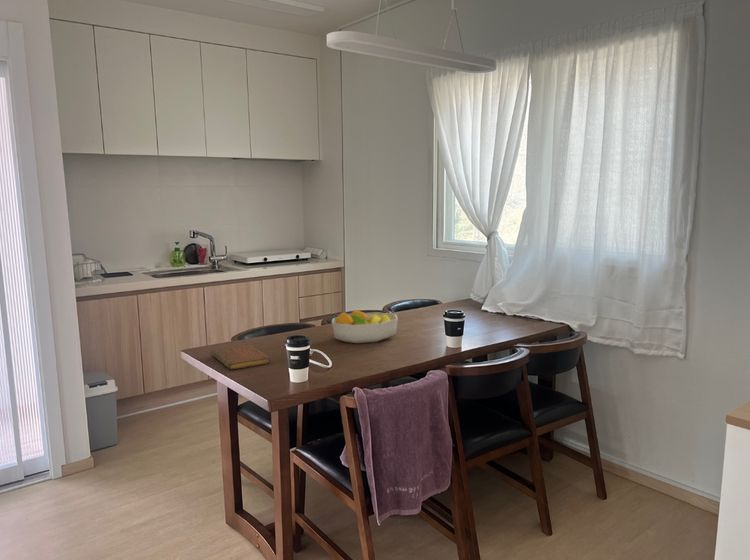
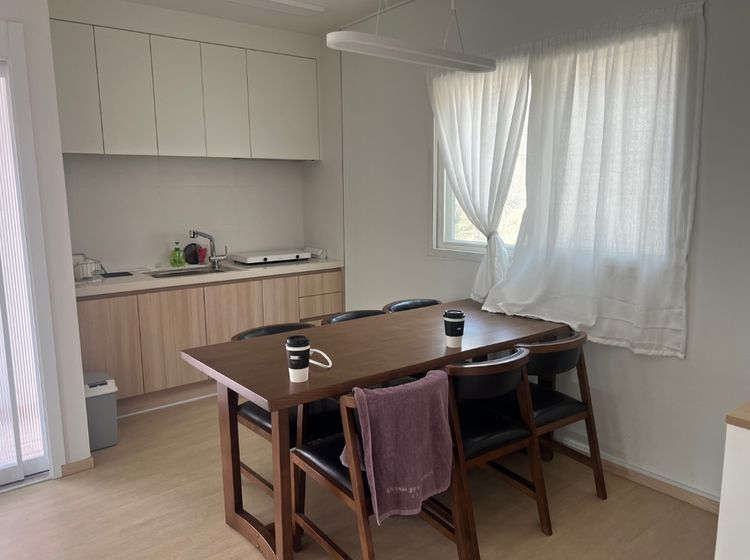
- fruit bowl [331,309,399,344]
- notebook [209,343,270,371]
